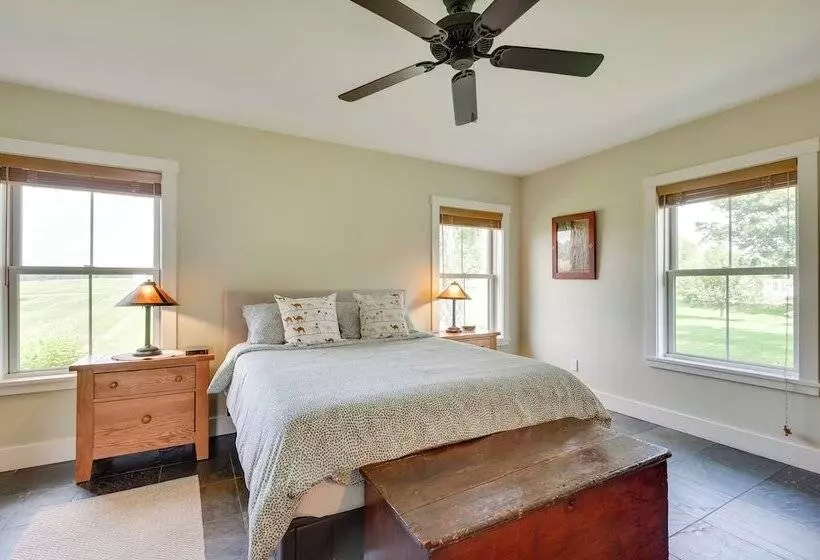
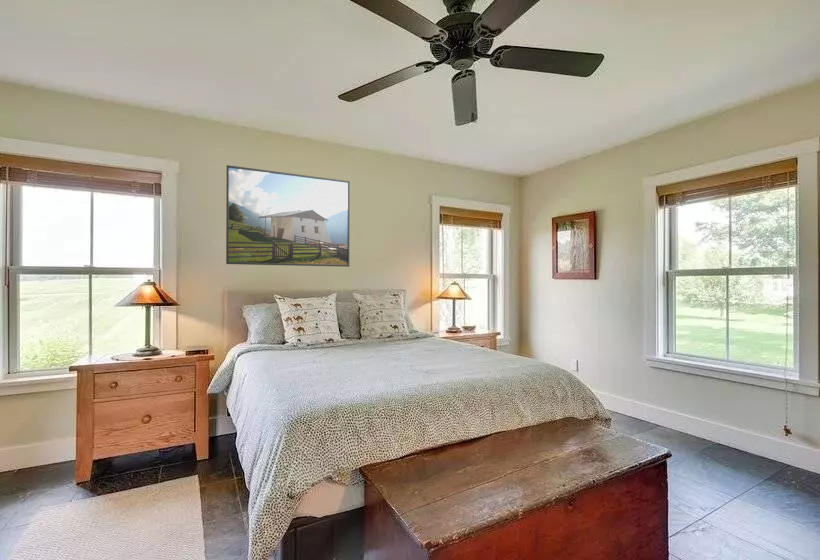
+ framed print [225,164,351,268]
